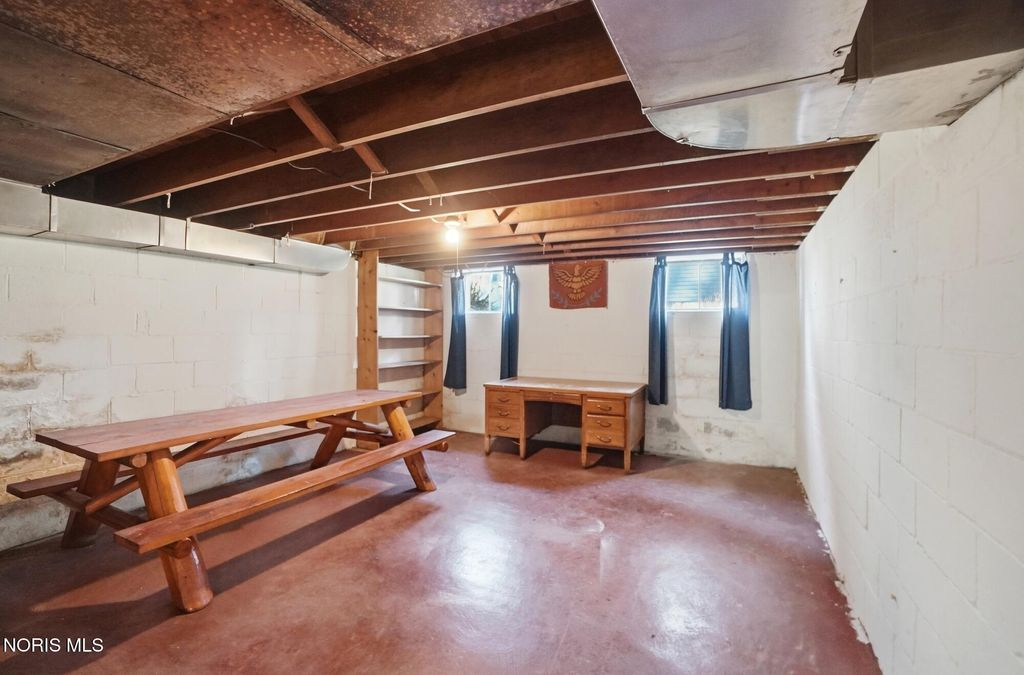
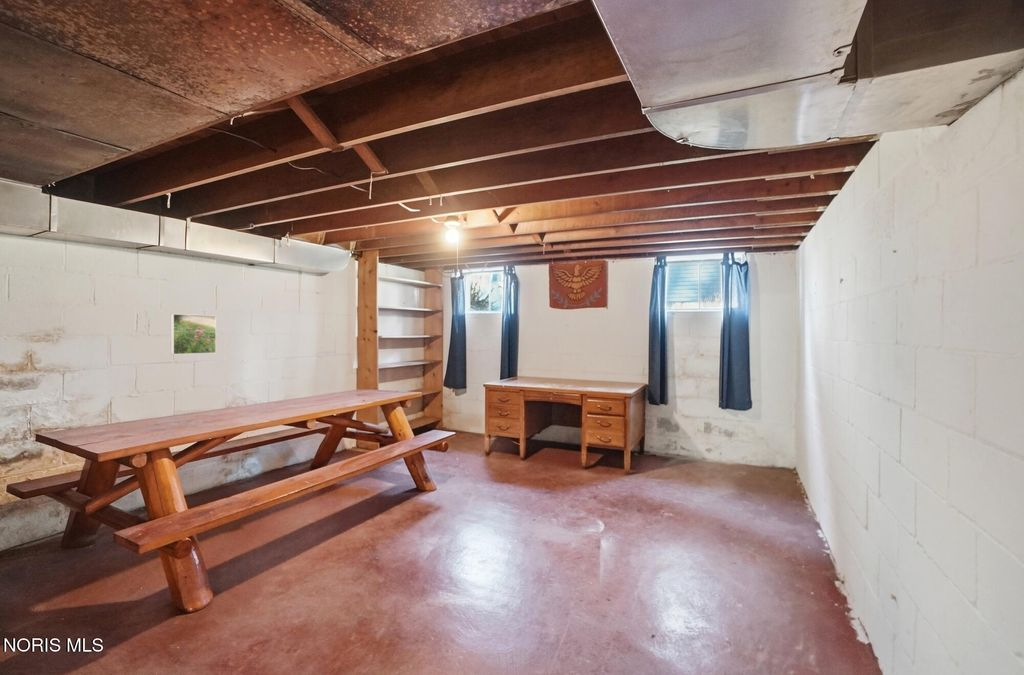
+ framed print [170,313,217,356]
